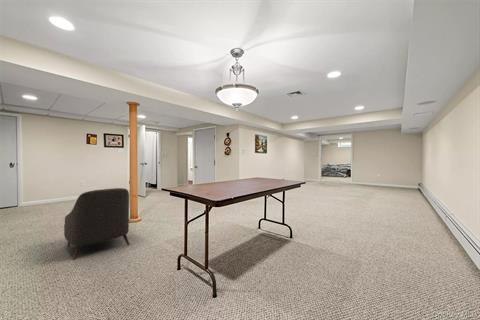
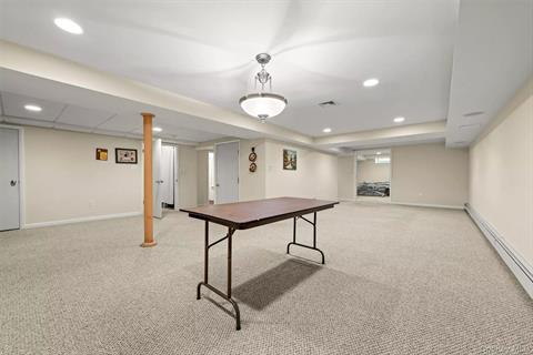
- leather [63,187,130,261]
